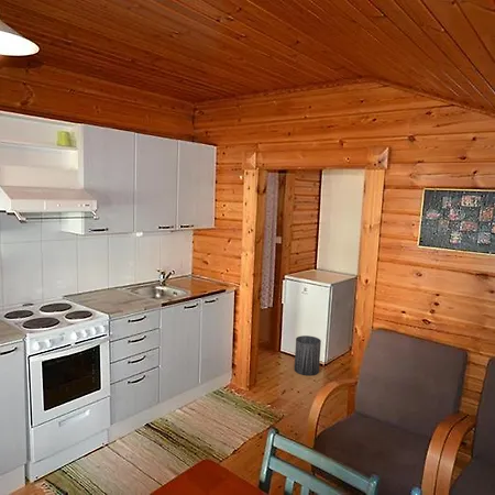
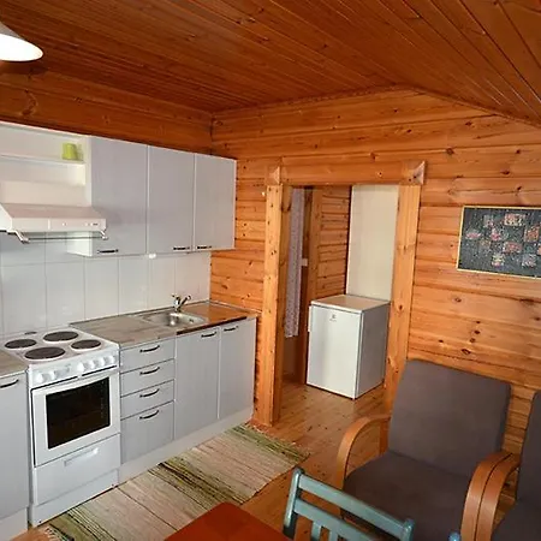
- trash can [294,334,322,376]
